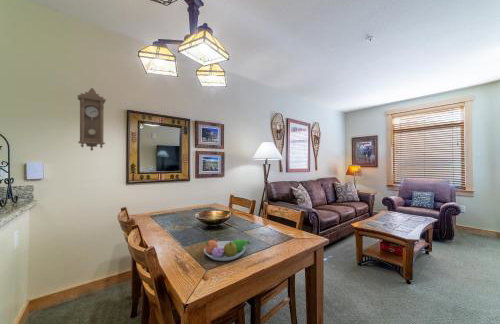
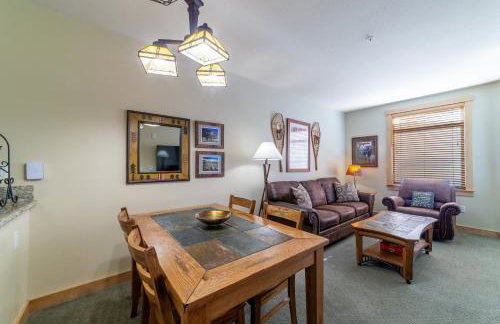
- fruit bowl [203,238,251,262]
- pendulum clock [77,87,107,152]
